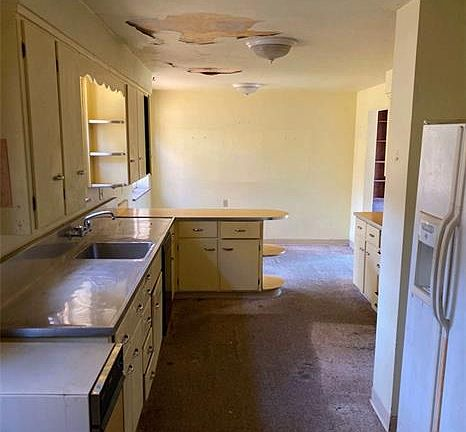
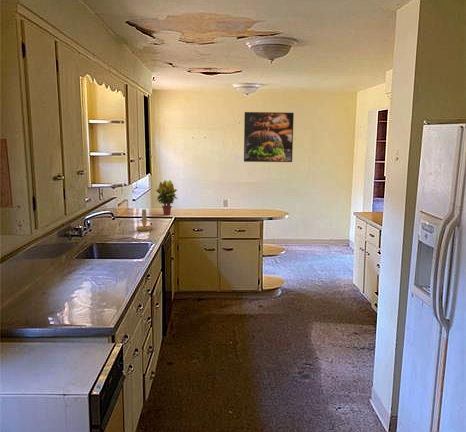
+ potted plant [155,179,178,216]
+ candle [135,208,158,232]
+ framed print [243,111,295,163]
